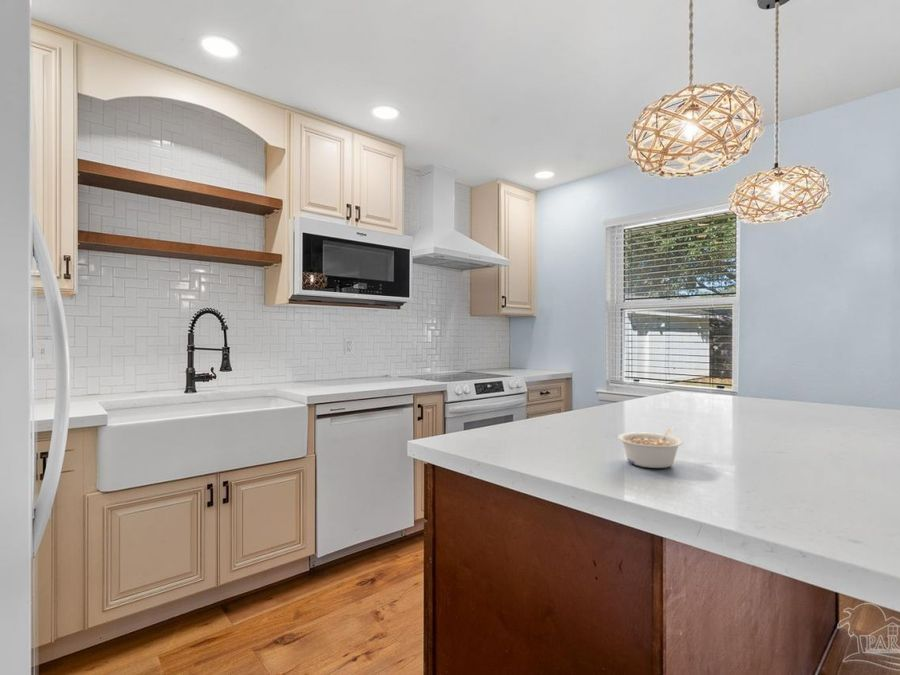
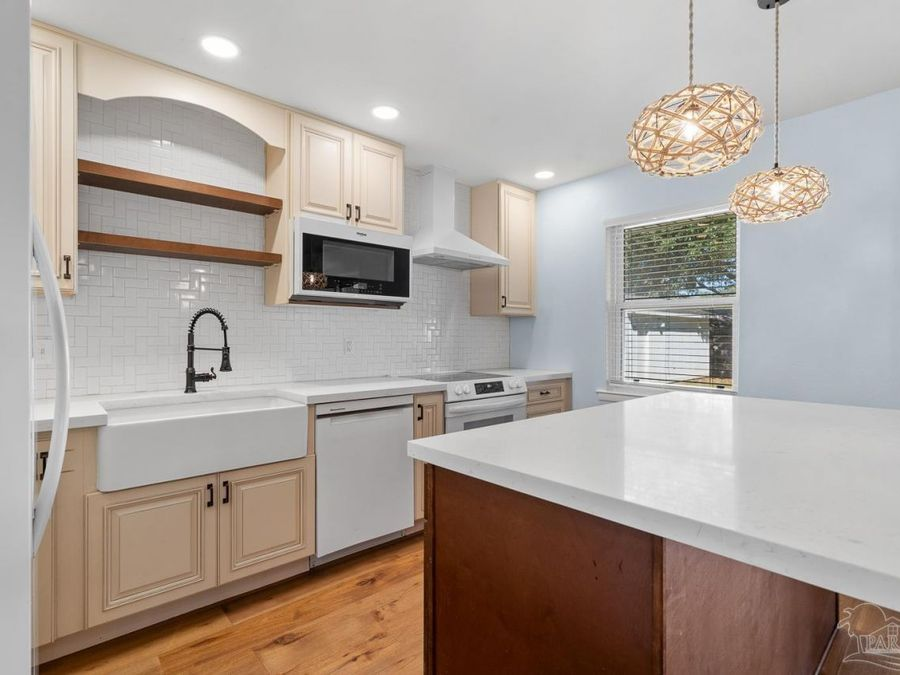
- legume [617,427,684,469]
